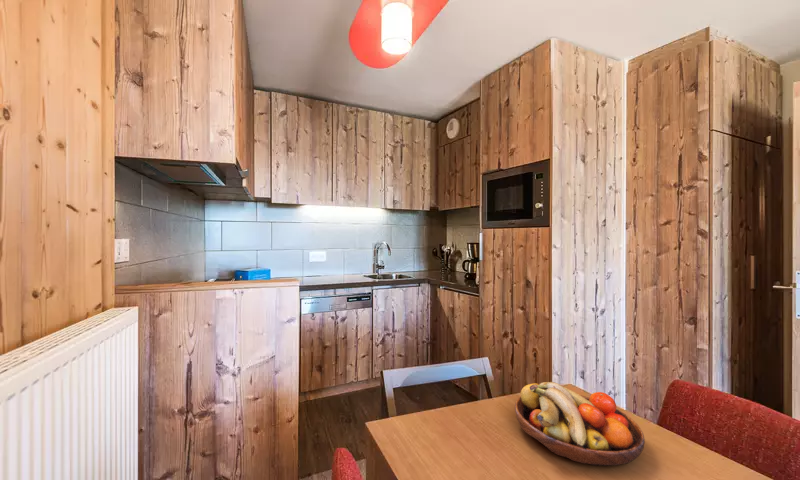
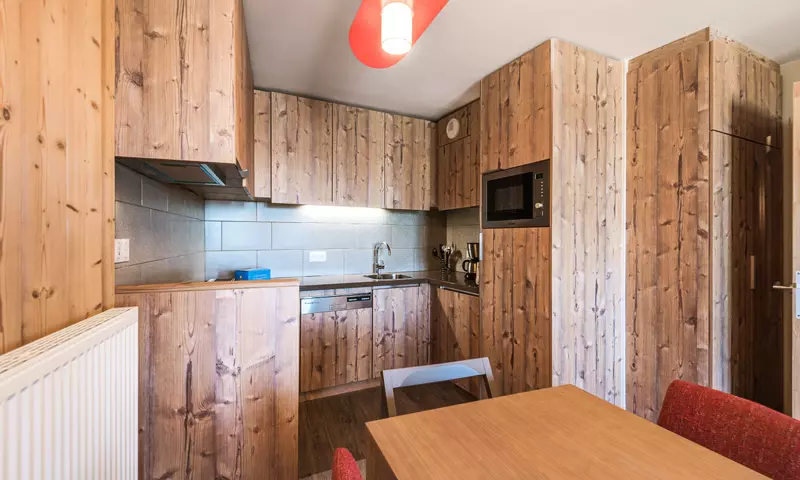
- fruit bowl [514,381,646,467]
